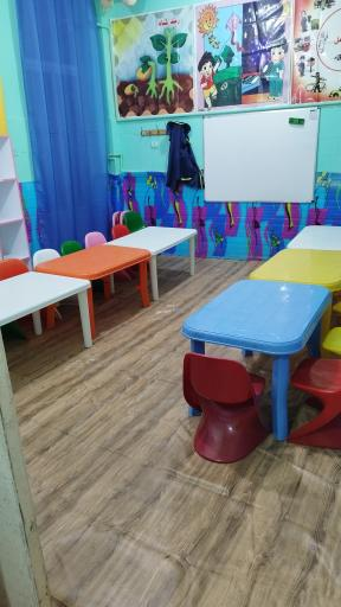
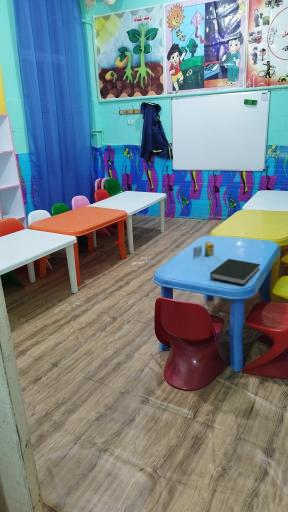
+ crayon [192,240,215,259]
+ book [209,258,261,286]
